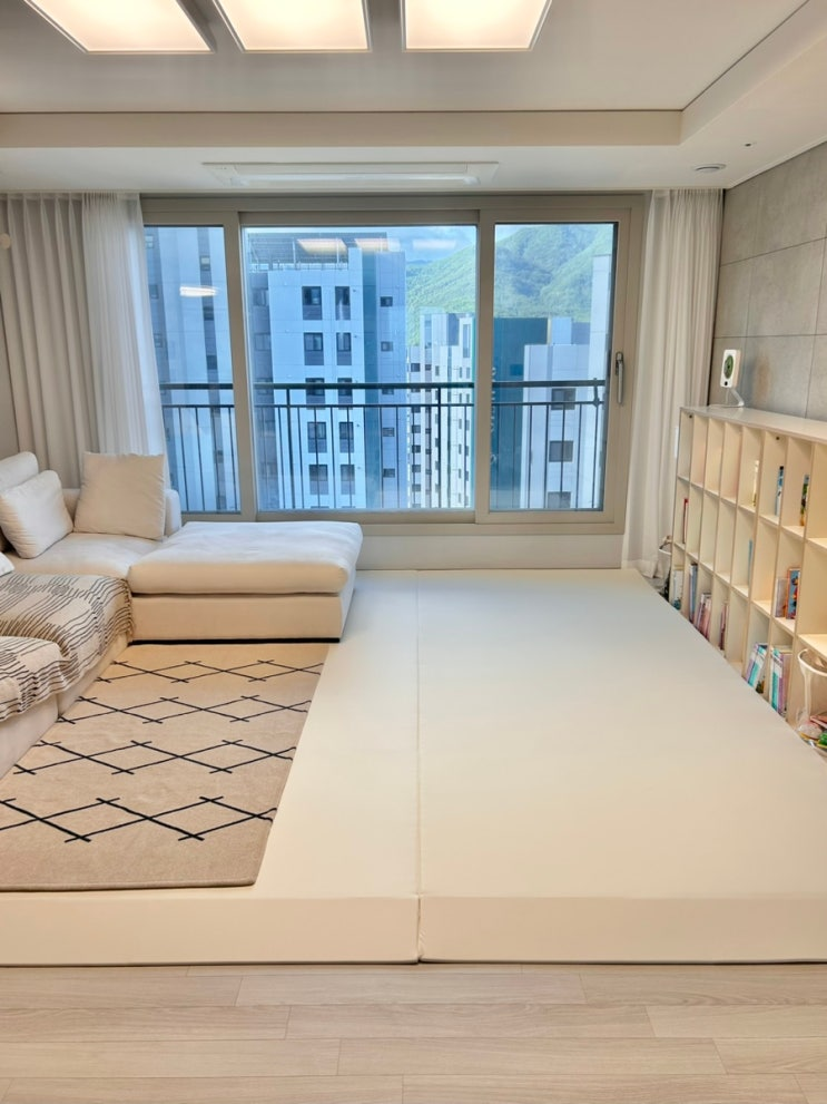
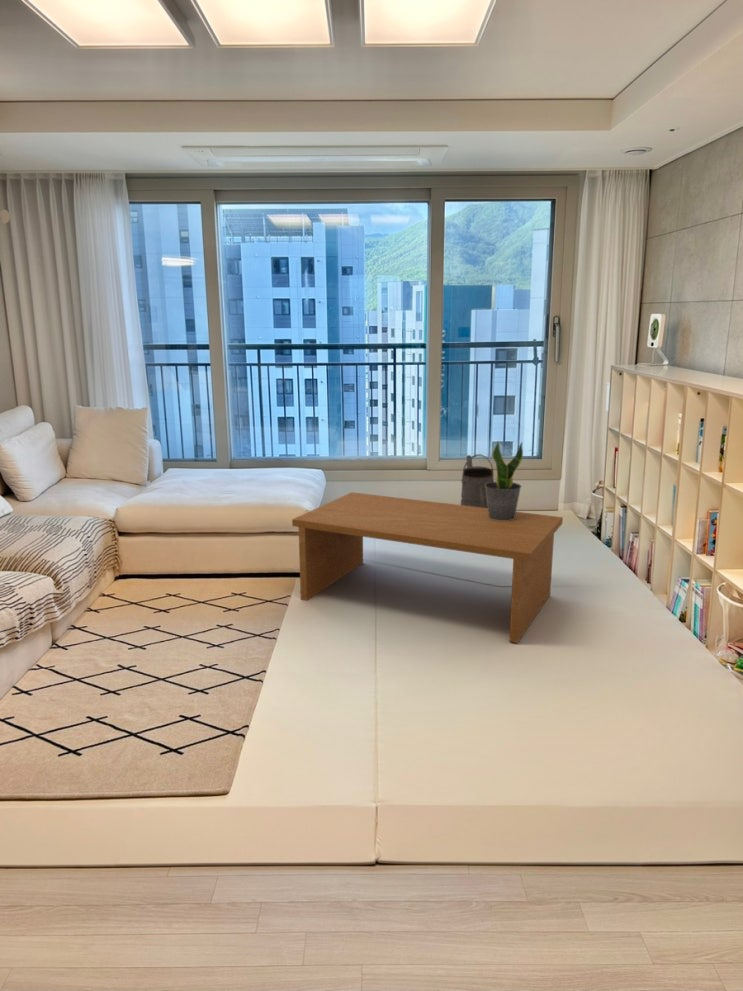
+ potted plant [485,440,524,521]
+ coffee table [291,491,564,644]
+ watering can [460,453,495,508]
